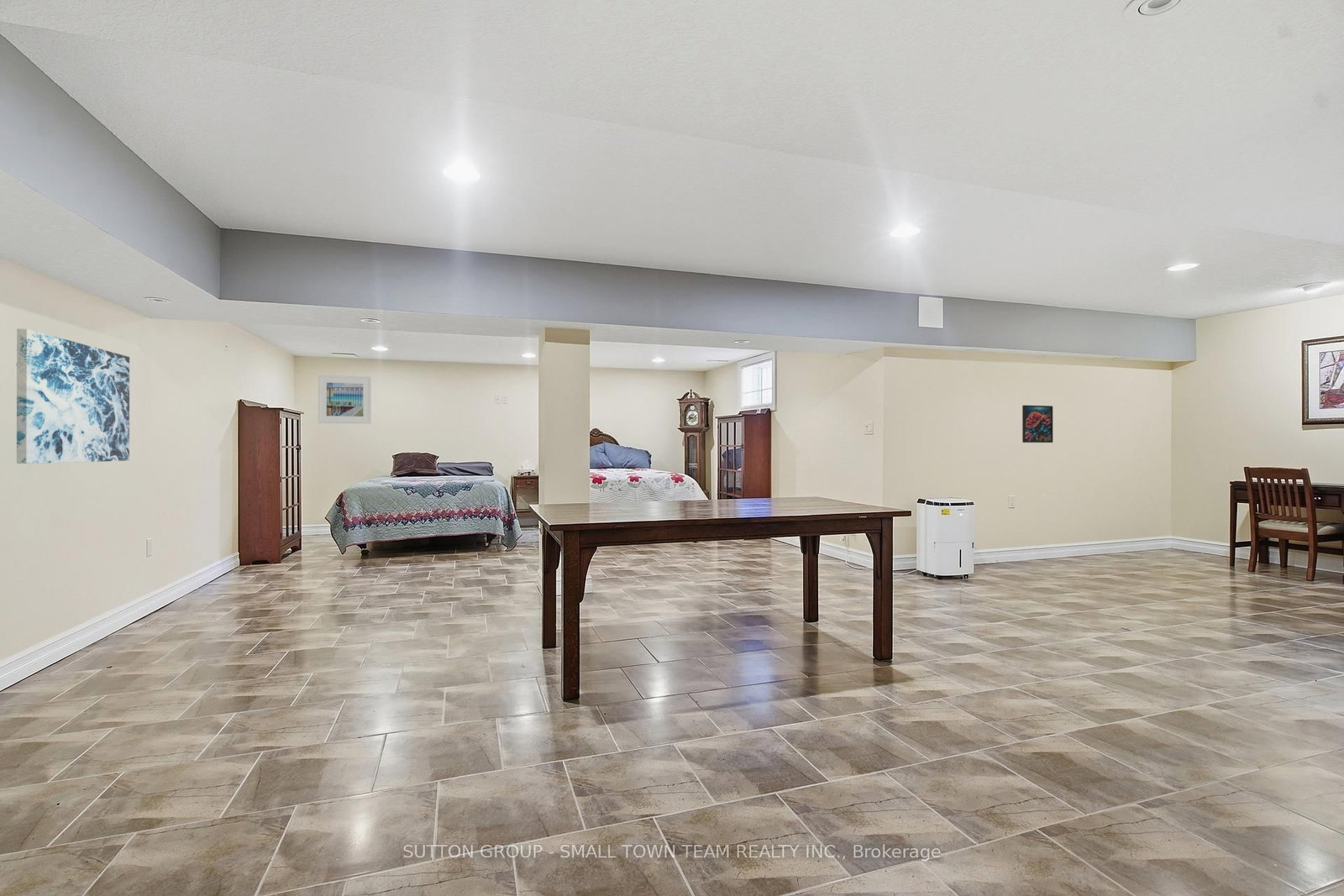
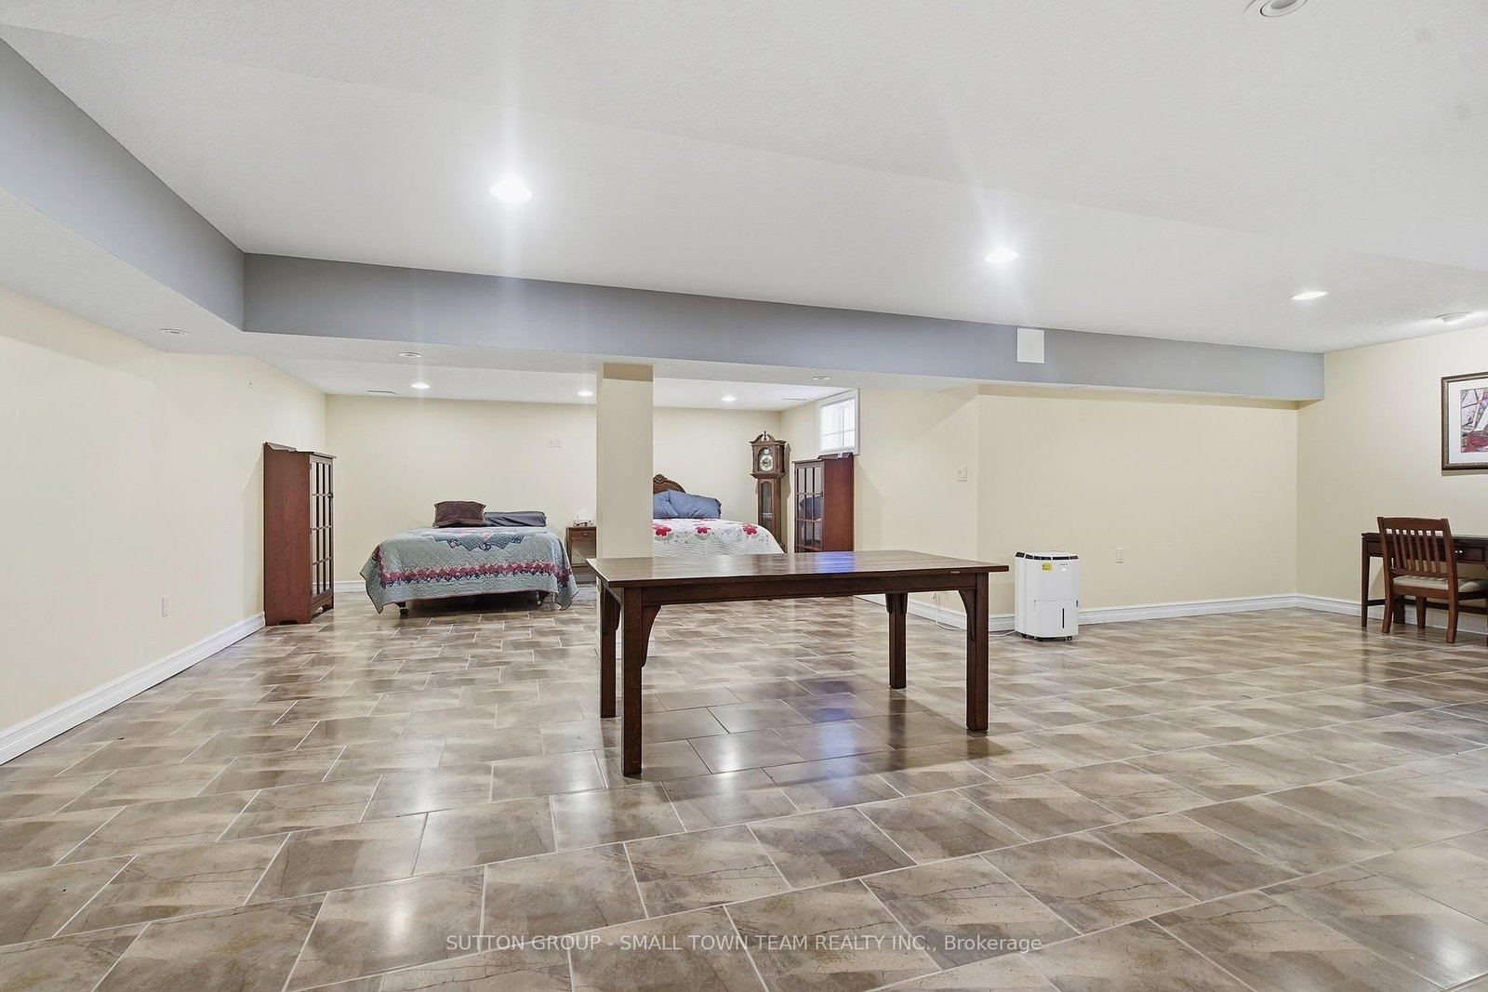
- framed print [1021,405,1053,443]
- wall art [16,328,130,464]
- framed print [318,375,372,425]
